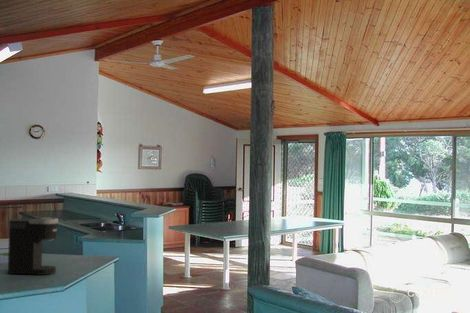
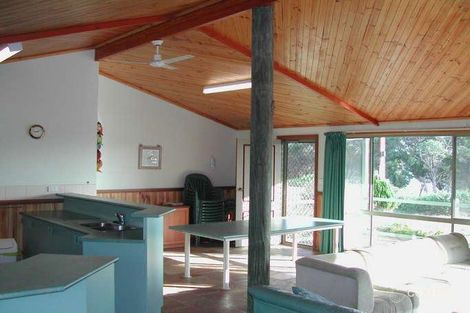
- coffee maker [7,216,60,276]
